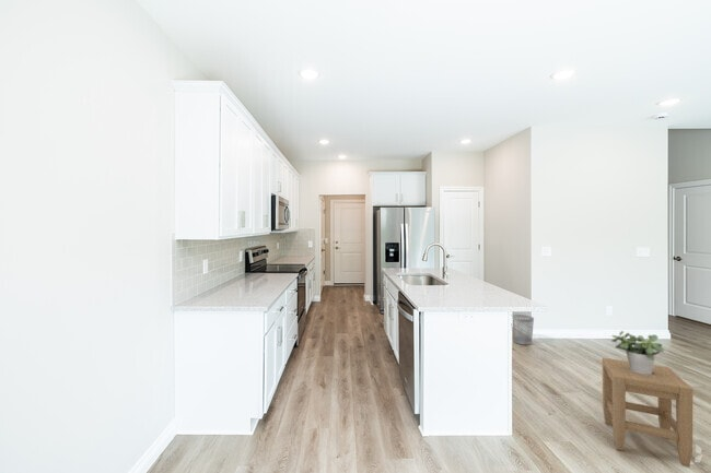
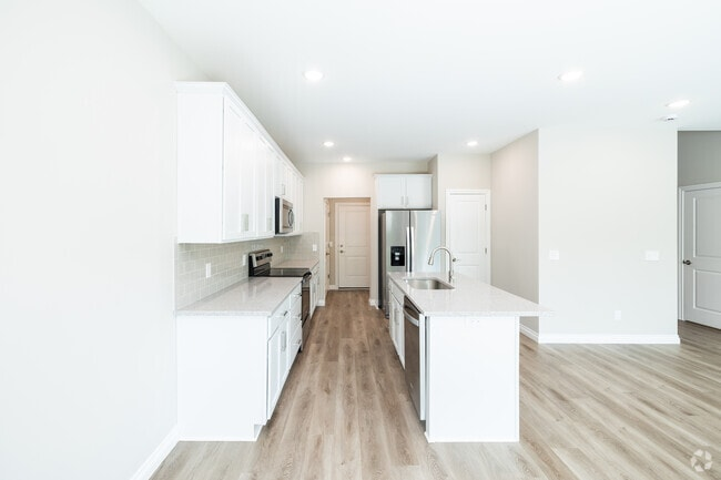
- potted plant [610,330,665,375]
- stool [602,356,693,469]
- wastebasket [512,314,535,346]
